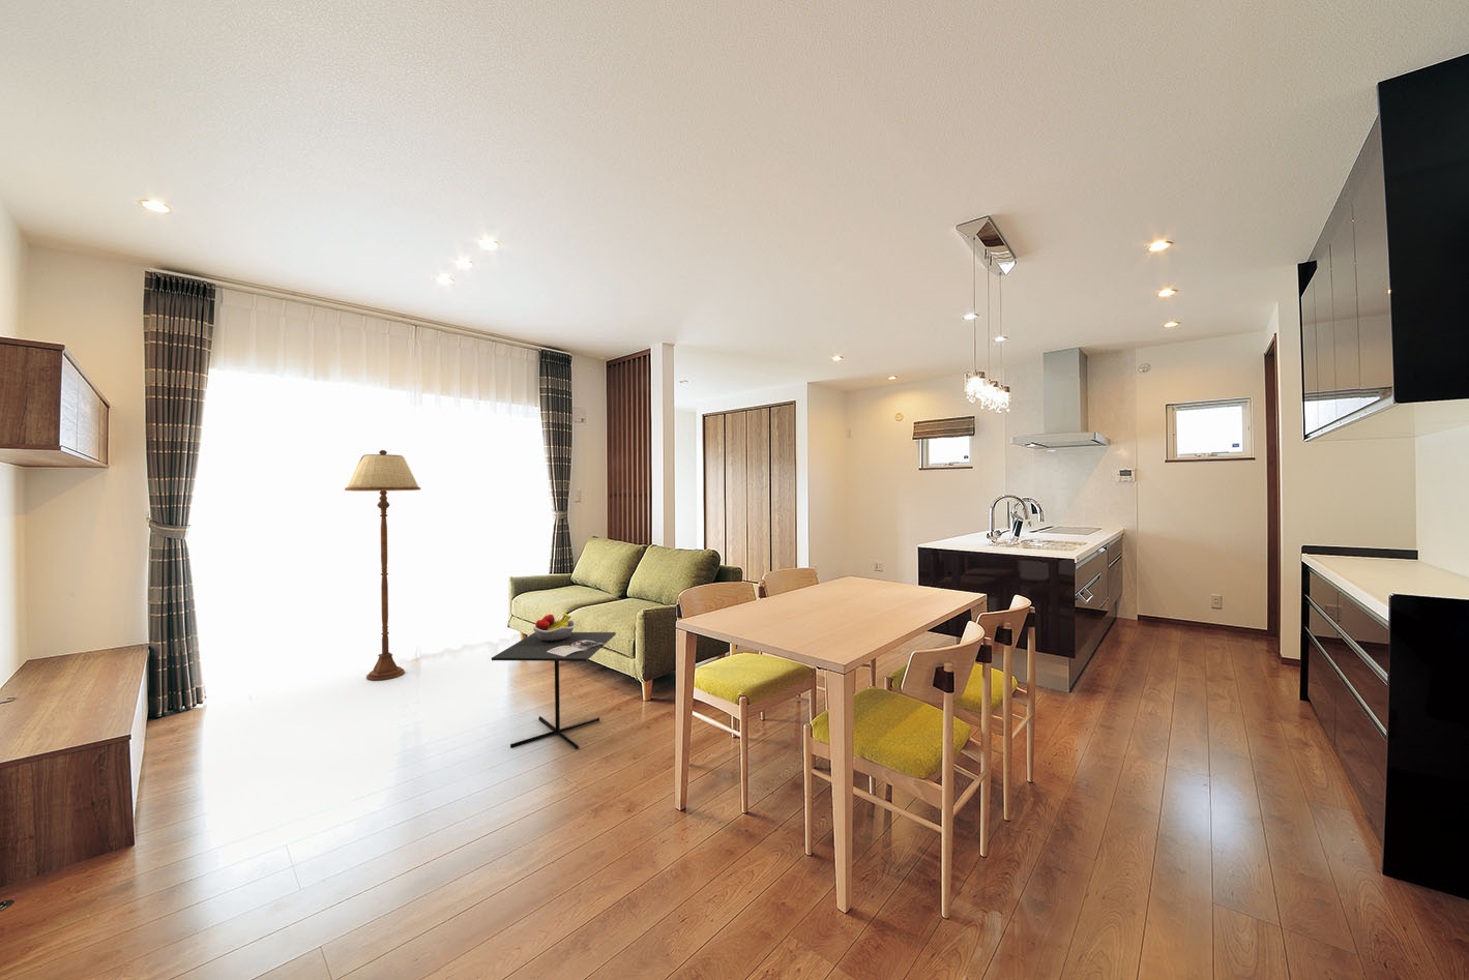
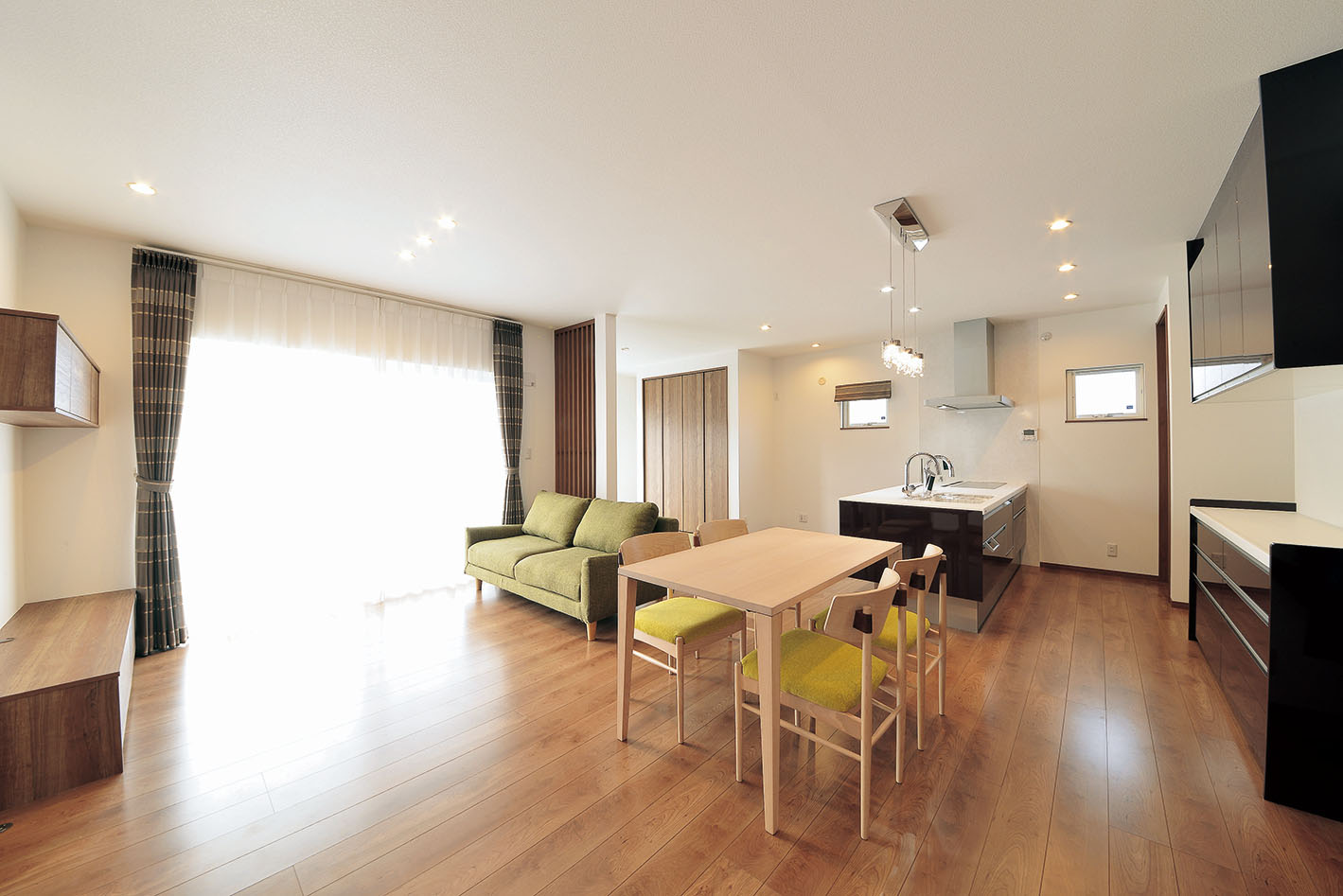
- kitchen table [491,612,617,750]
- floor lamp [343,450,421,681]
